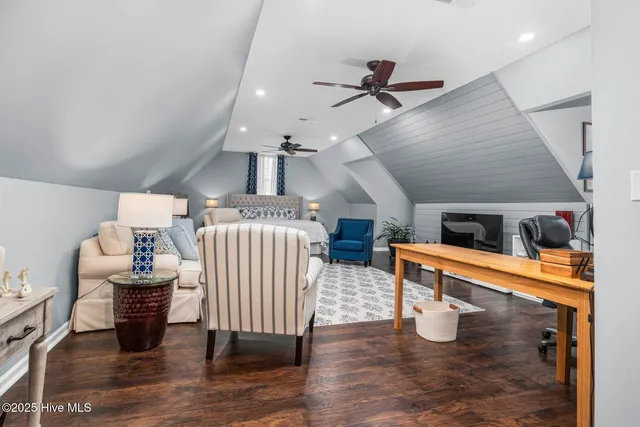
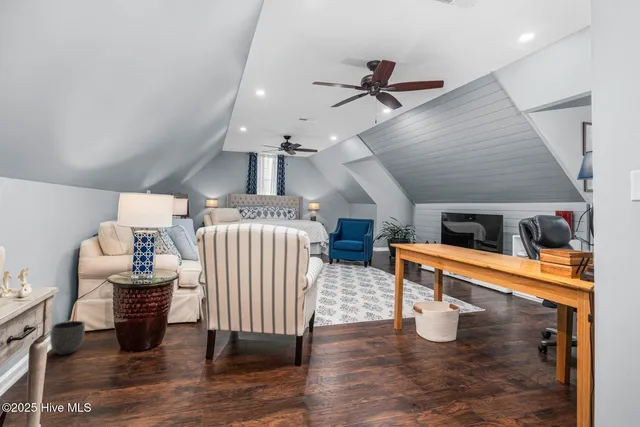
+ planter [49,320,86,356]
